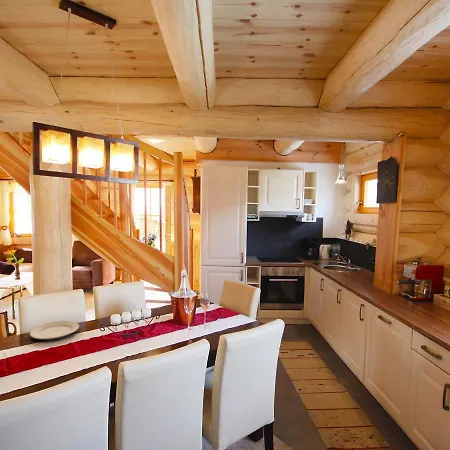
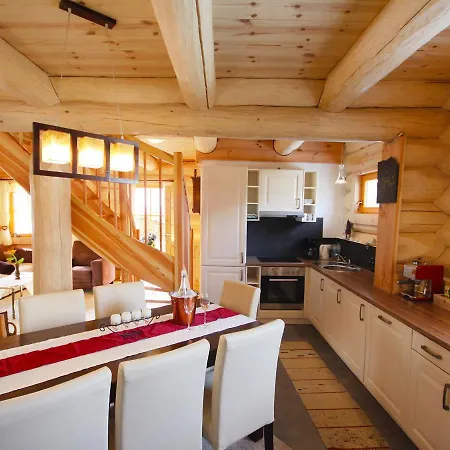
- chinaware [29,320,80,340]
